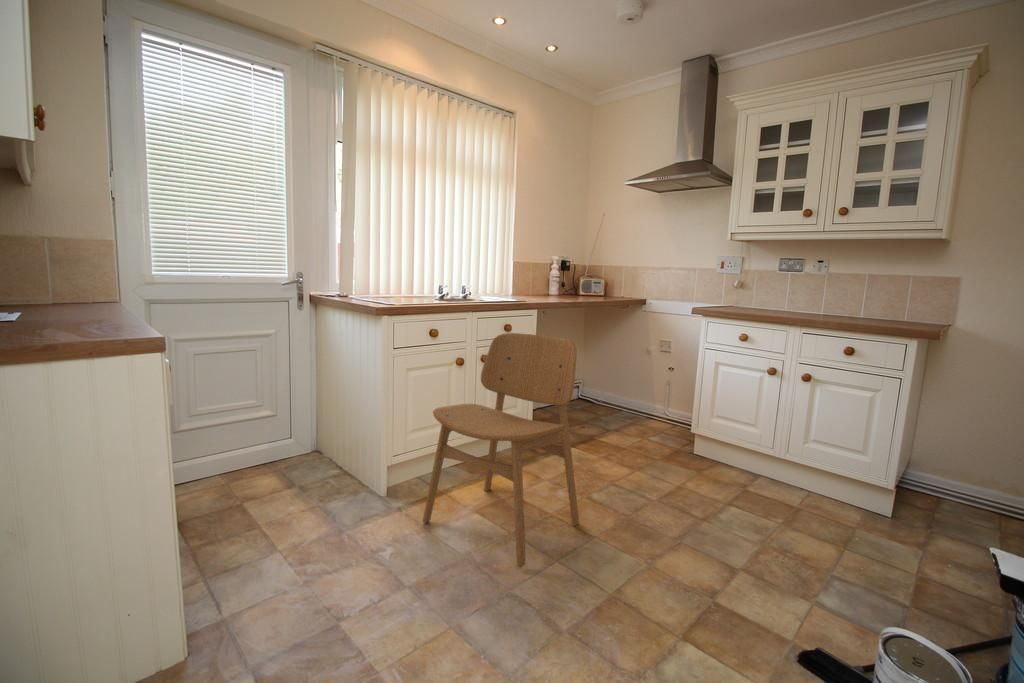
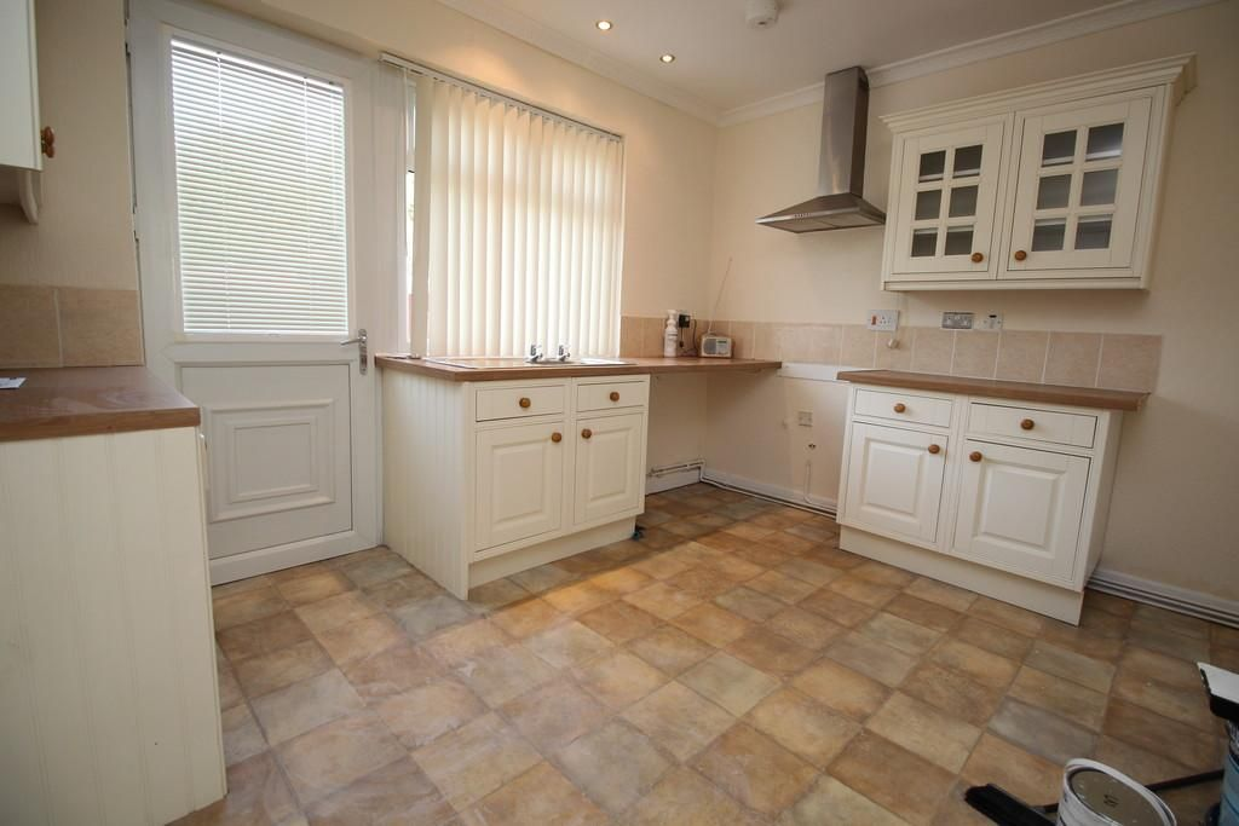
- dining chair [422,332,580,568]
